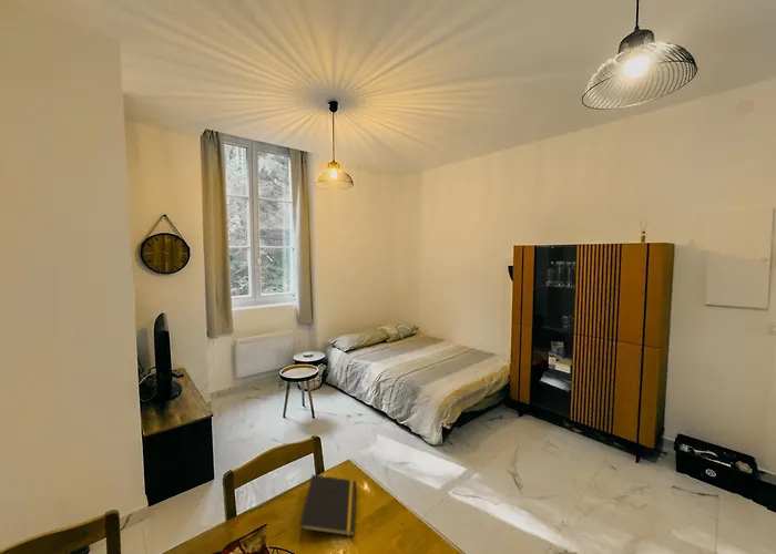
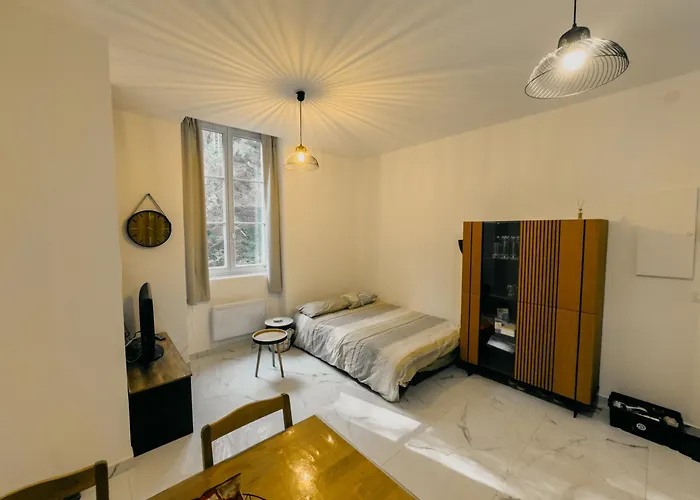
- notepad [298,473,357,542]
